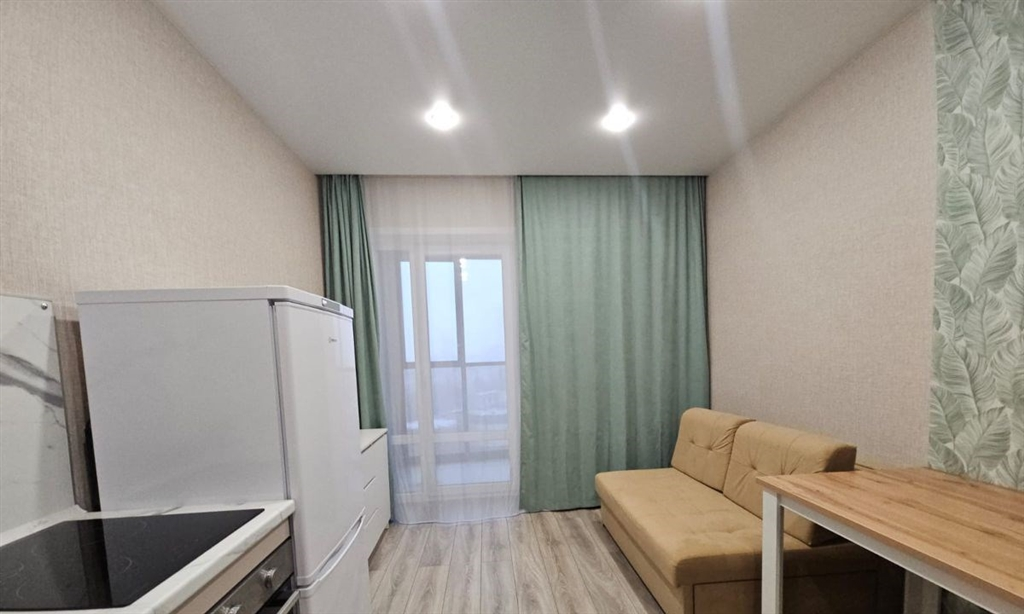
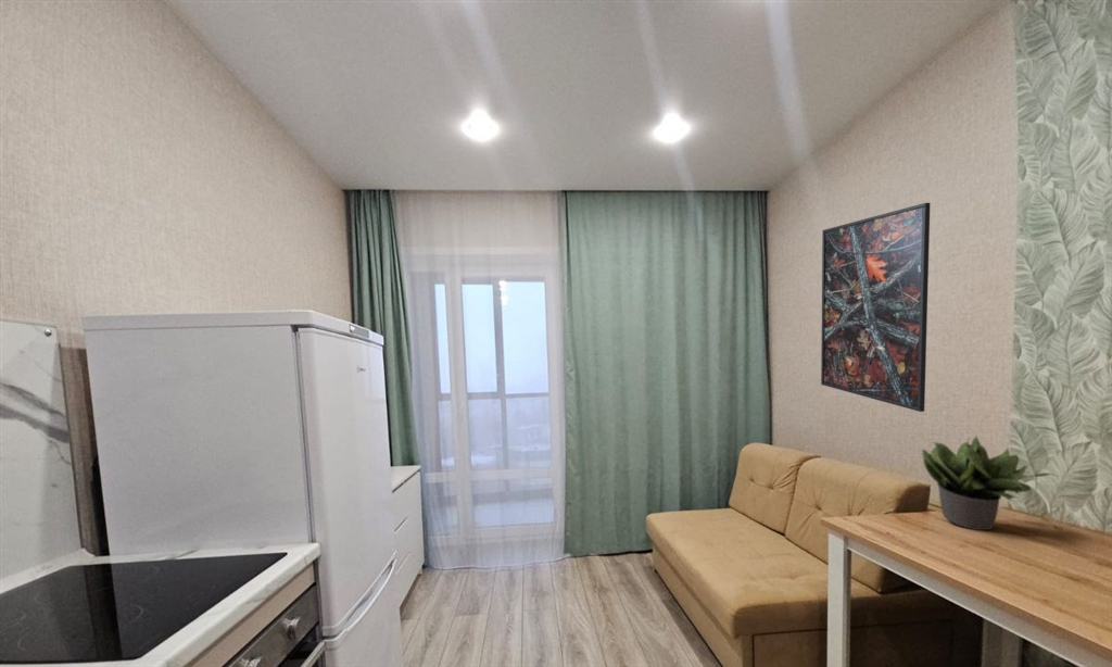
+ potted plant [920,436,1061,531]
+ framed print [820,202,932,413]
